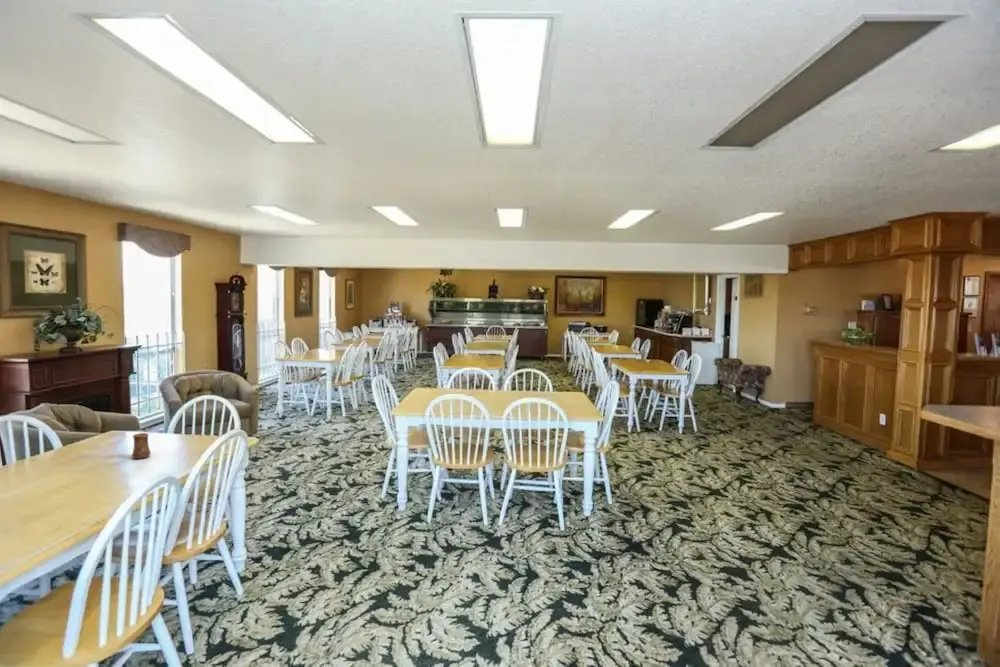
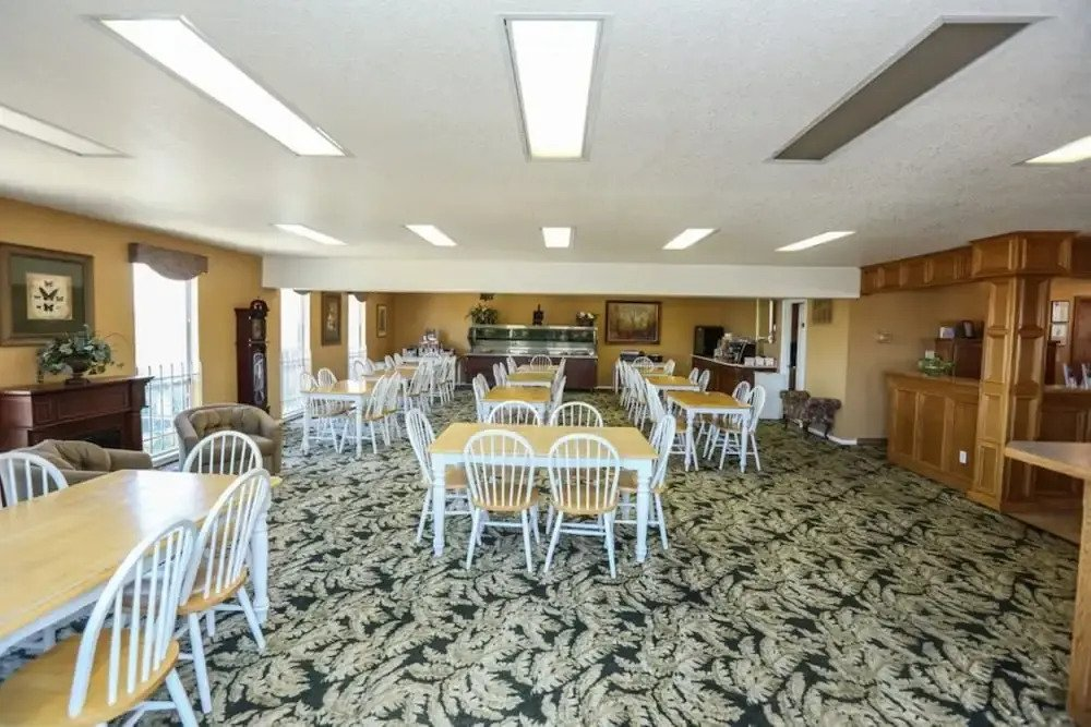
- cup [131,432,152,460]
